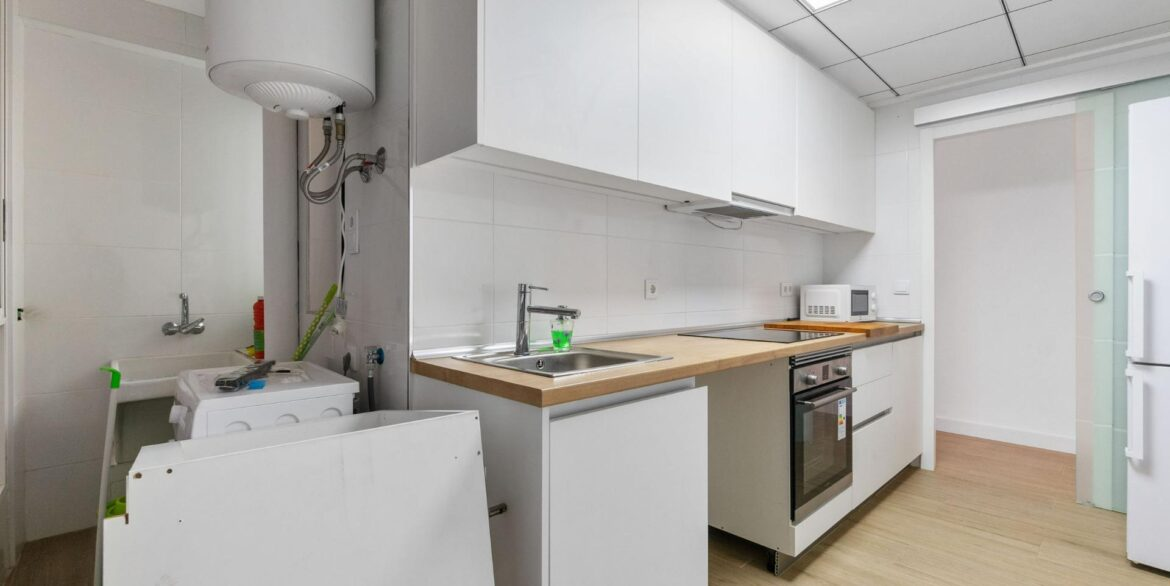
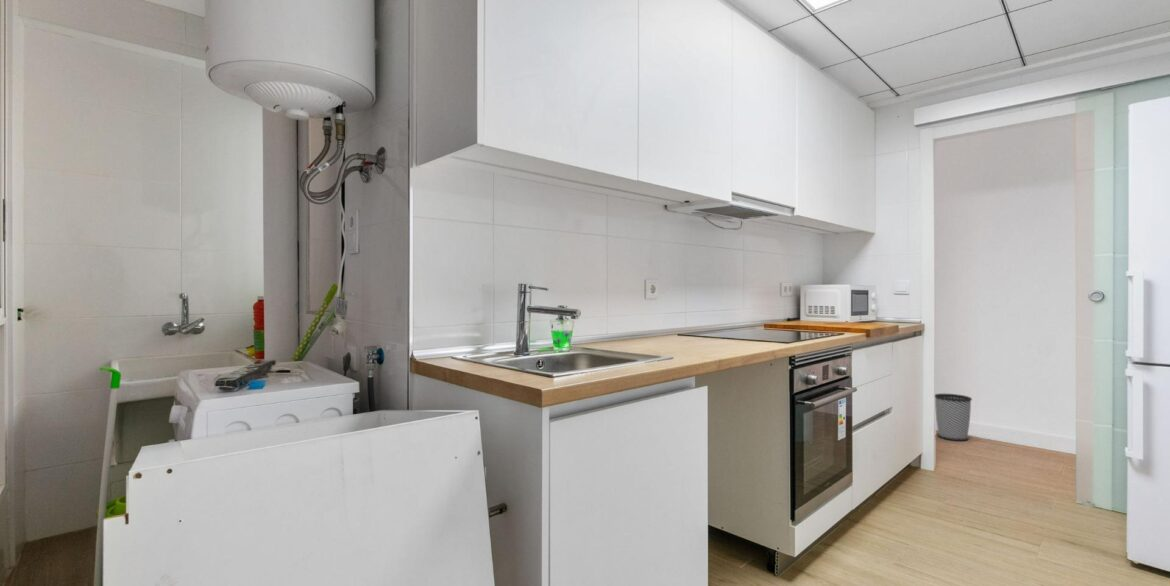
+ wastebasket [934,393,973,442]
